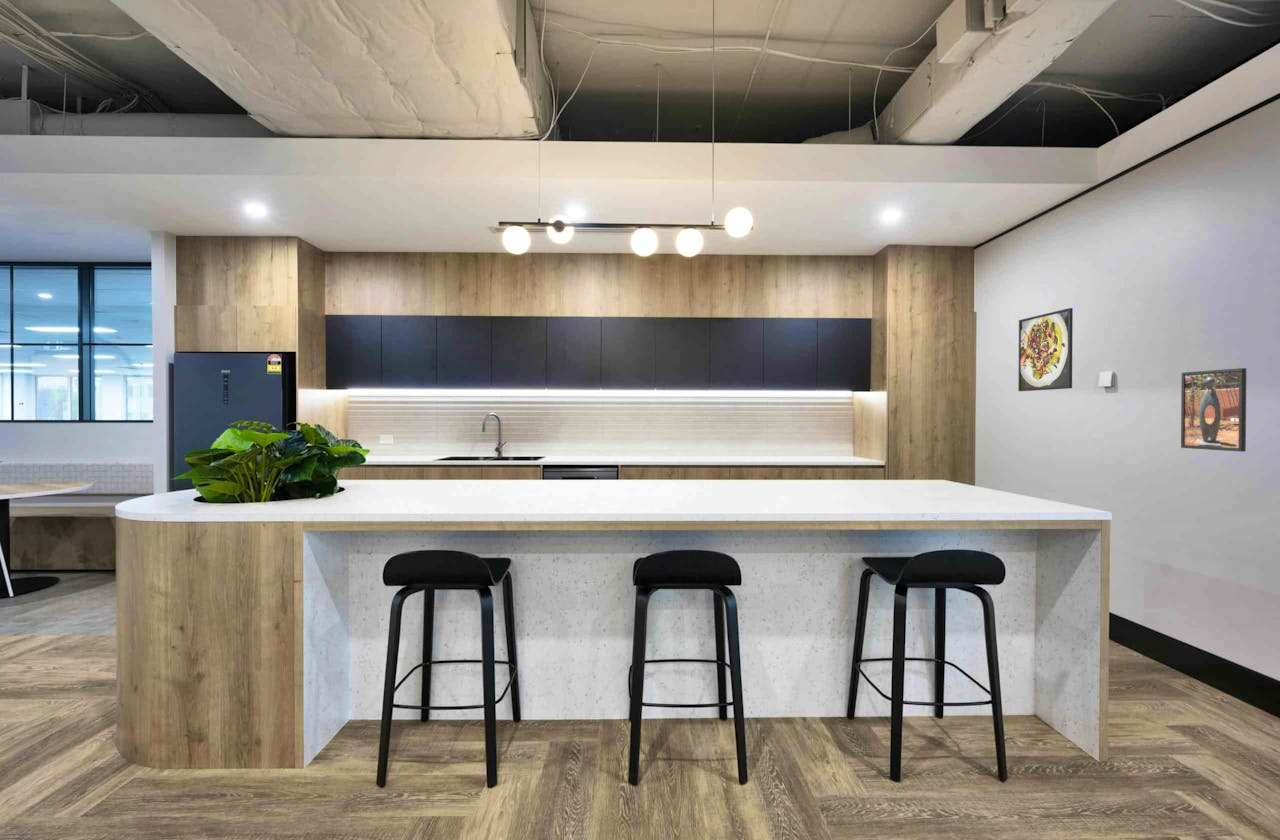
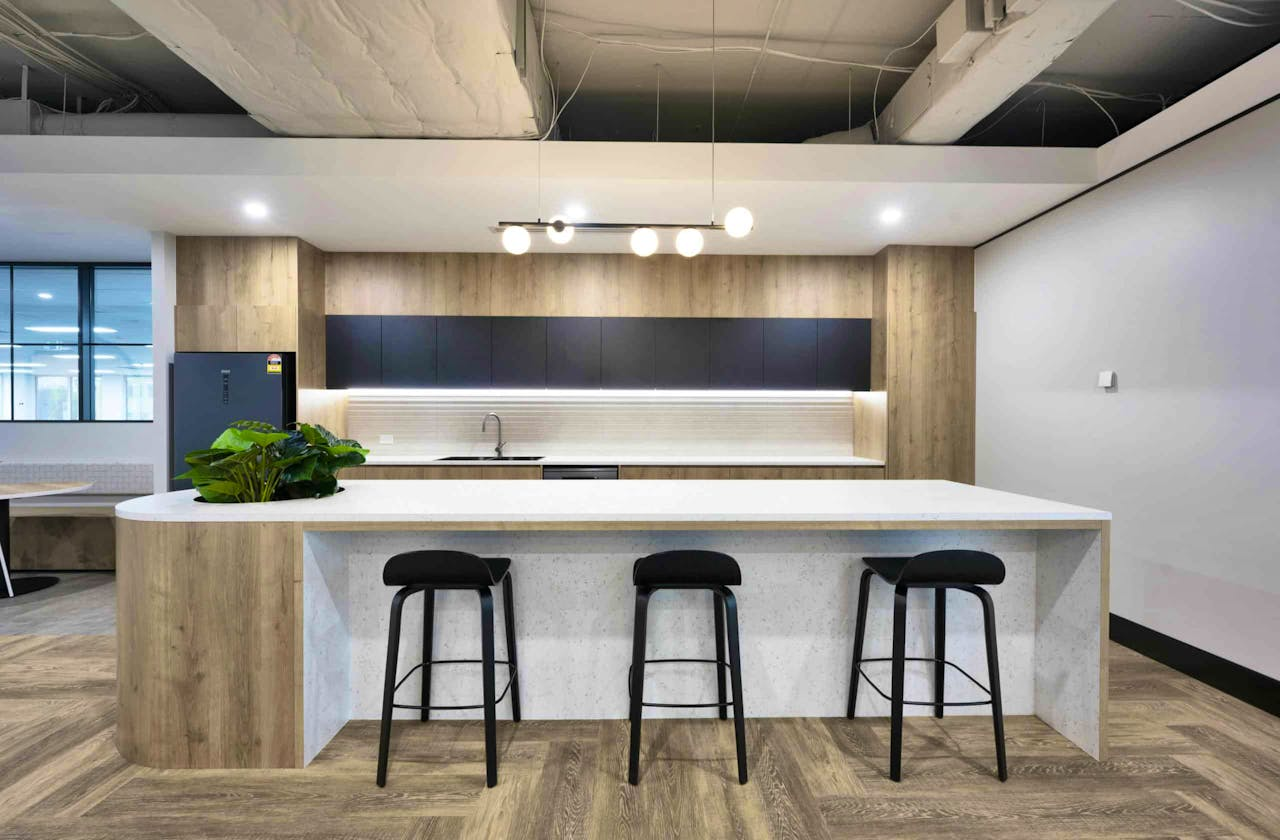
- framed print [1017,307,1074,392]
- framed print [1180,367,1247,453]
